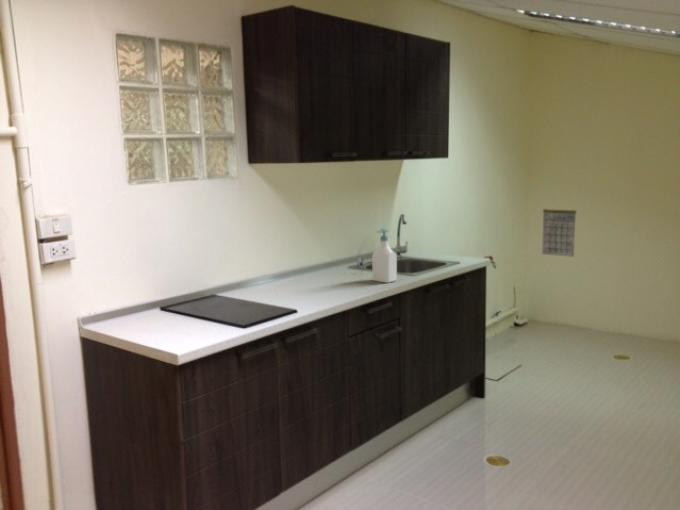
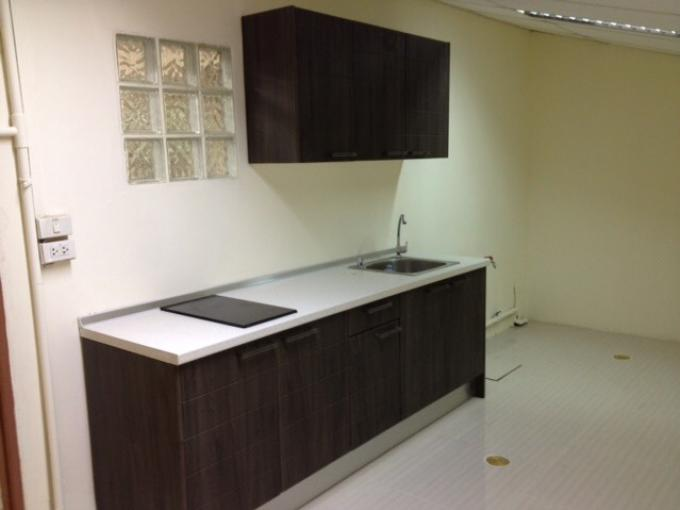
- calendar [541,205,577,258]
- soap bottle [371,227,398,284]
